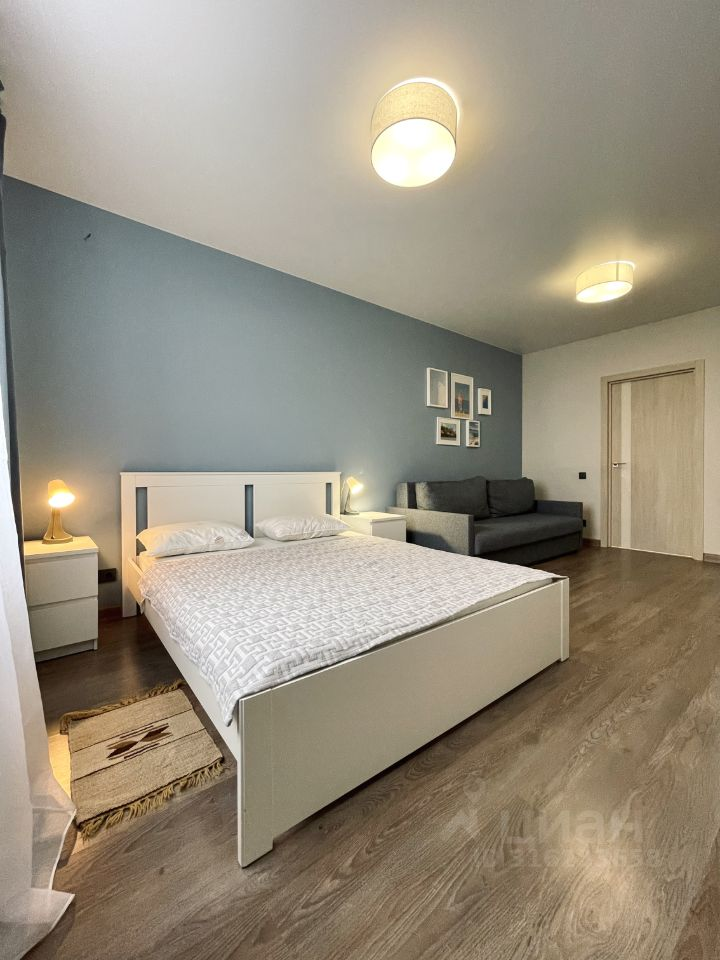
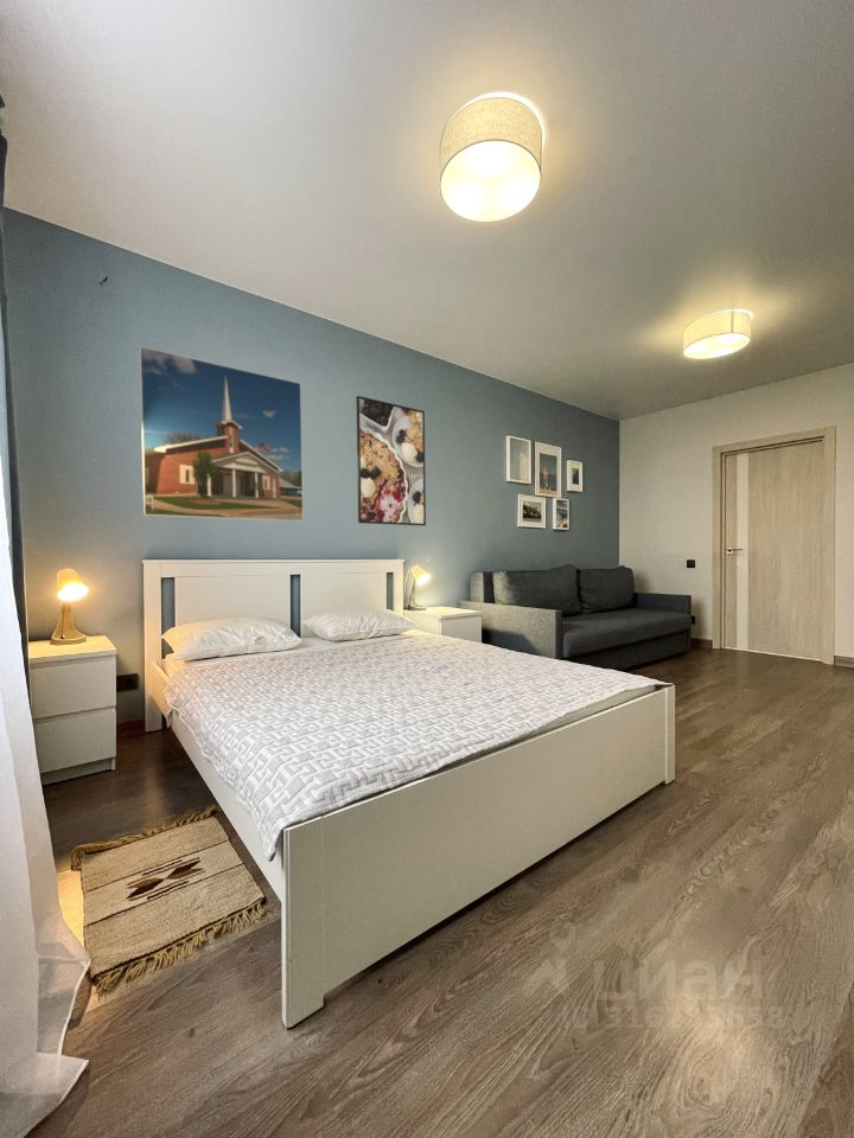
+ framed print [355,395,427,526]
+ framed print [138,345,305,523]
